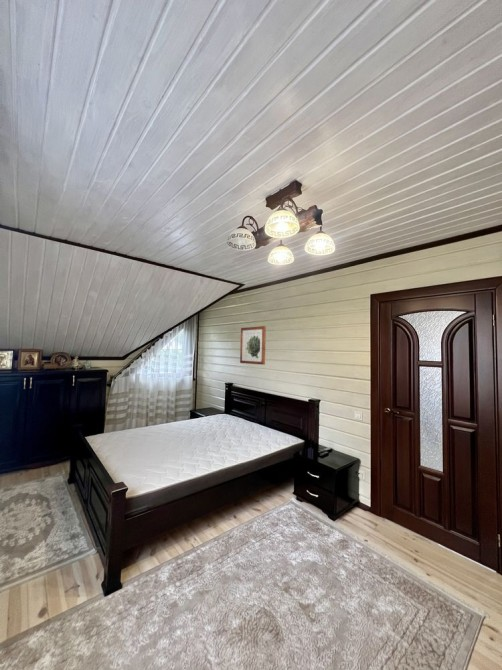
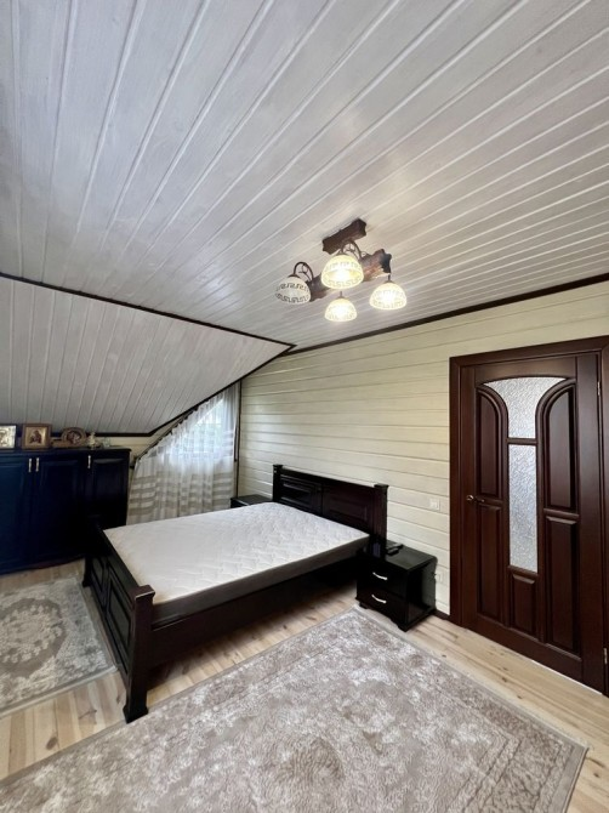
- wall art [239,325,267,366]
